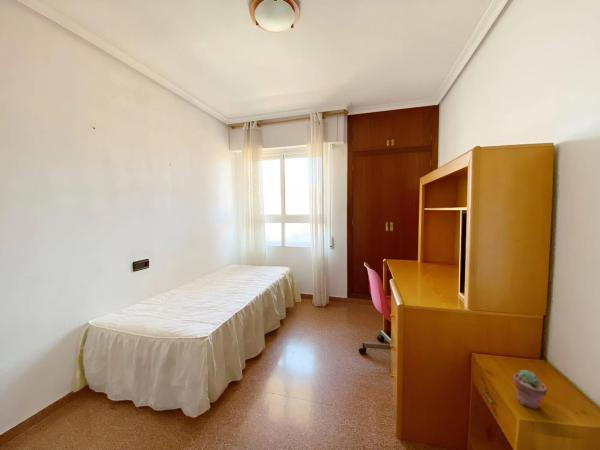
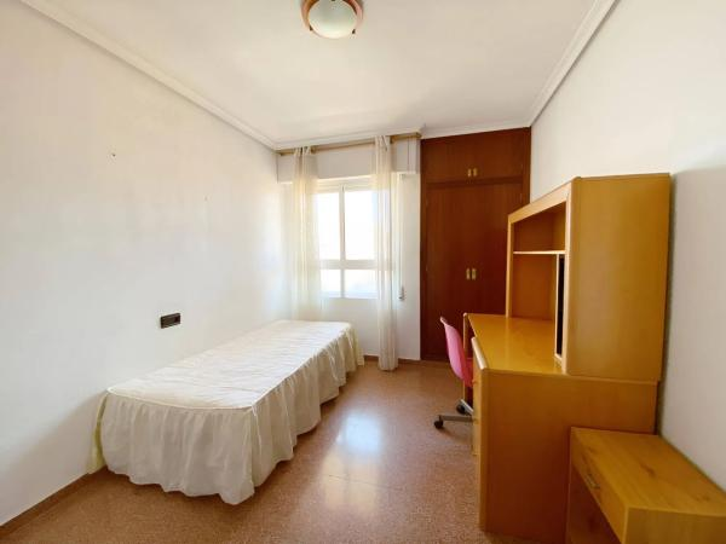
- potted succulent [512,369,548,410]
